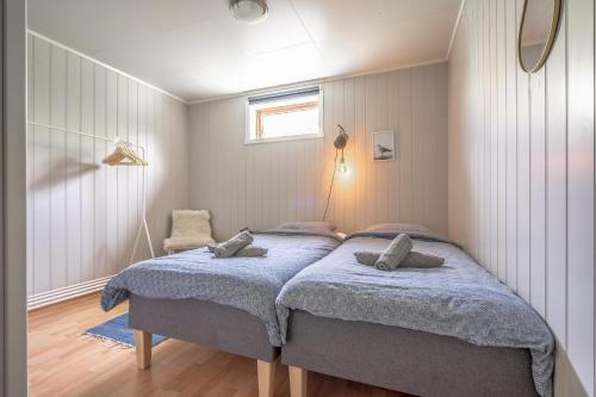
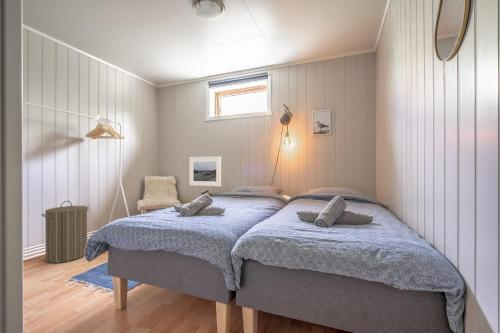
+ laundry hamper [41,200,90,264]
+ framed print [188,156,222,187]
